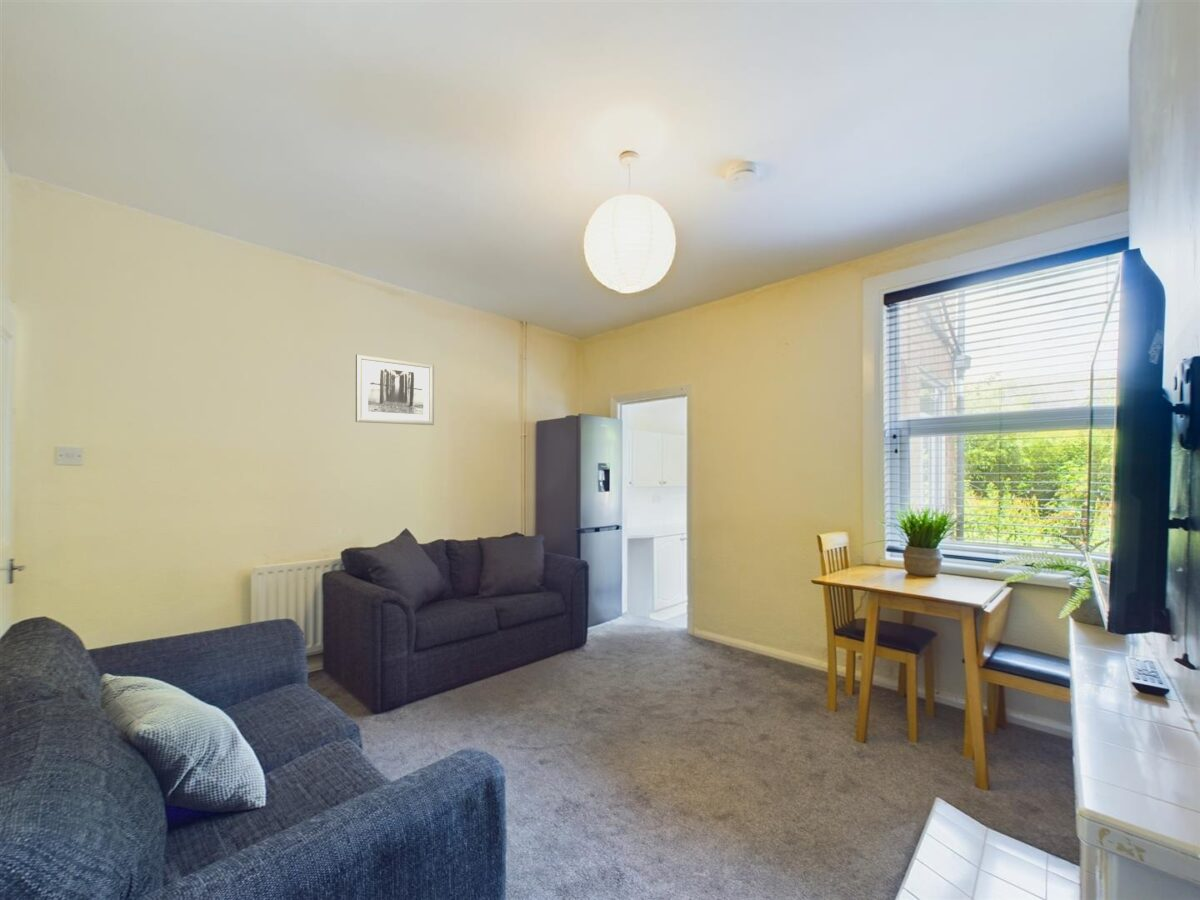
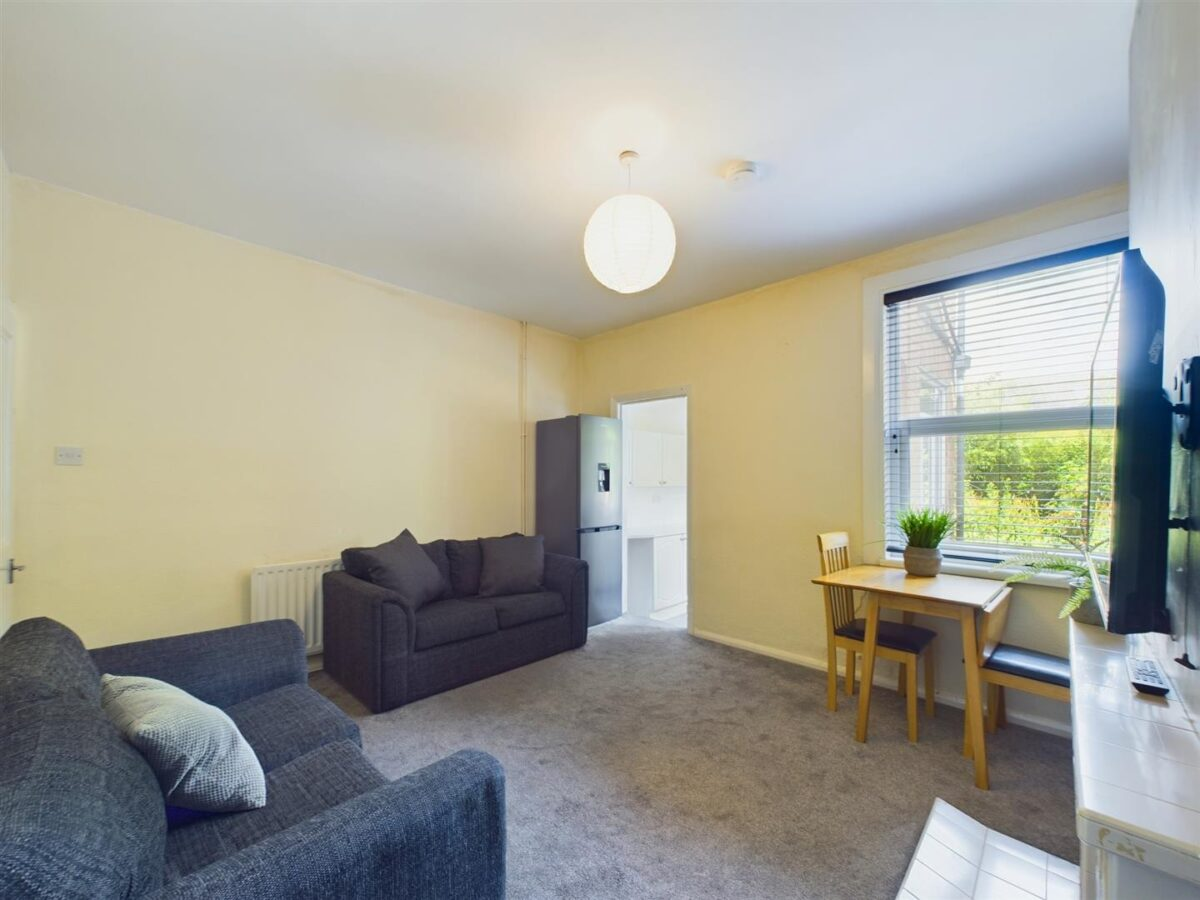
- wall art [355,353,435,426]
